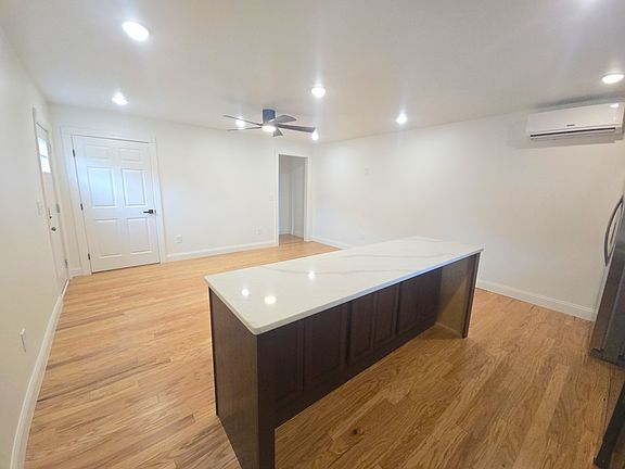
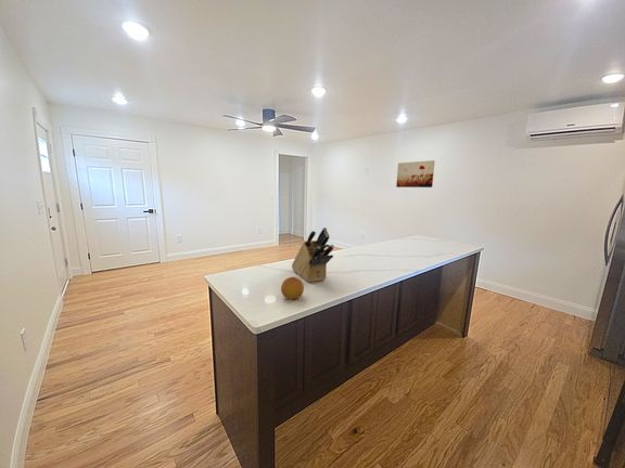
+ fruit [280,275,305,300]
+ knife block [291,226,335,283]
+ wall art [395,159,436,188]
